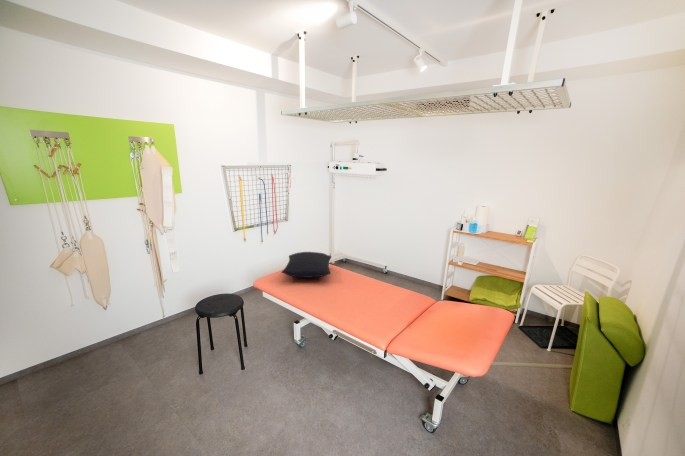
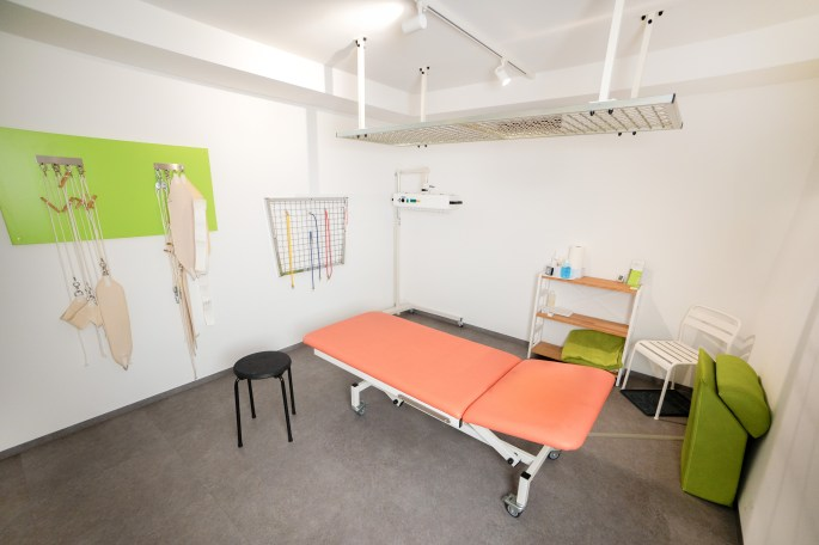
- pillow [280,251,332,279]
